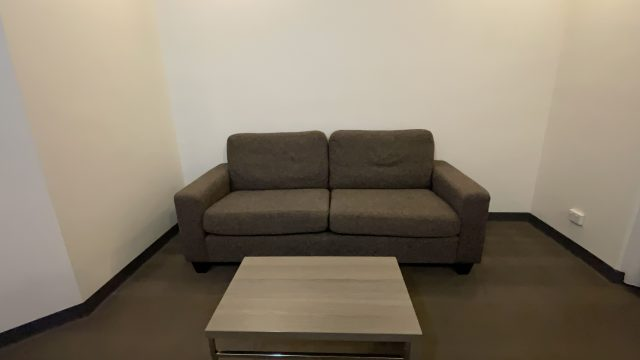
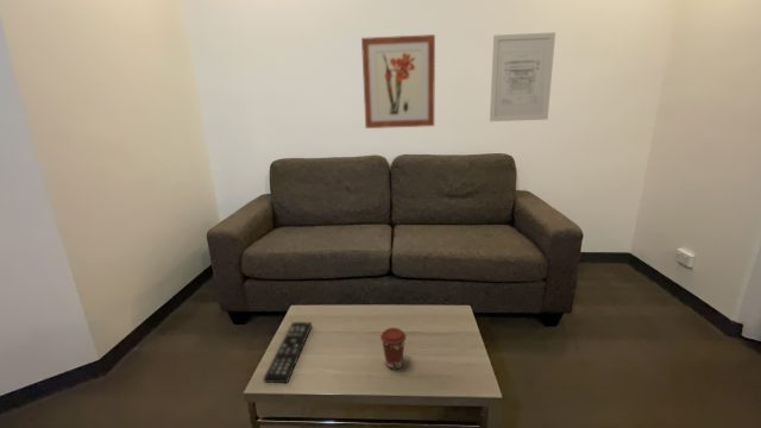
+ wall art [489,31,556,122]
+ wall art [360,33,436,130]
+ coffee cup [379,327,408,371]
+ remote control [263,321,313,384]
